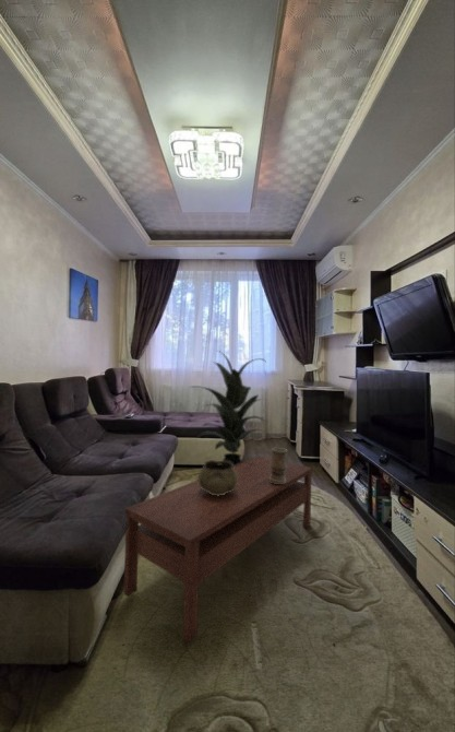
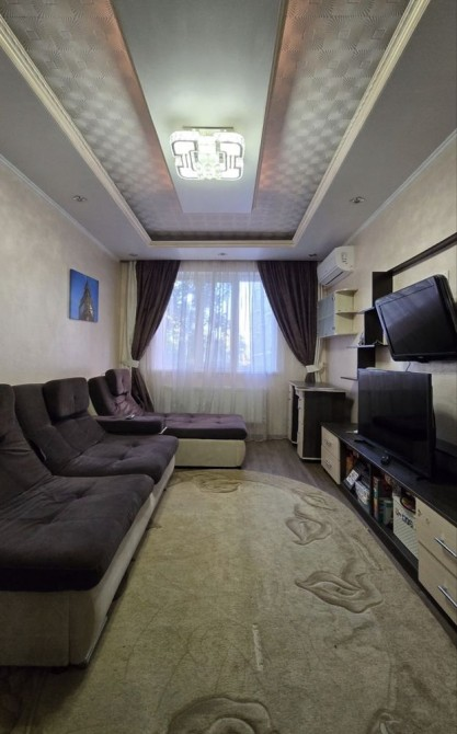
- coffee table [123,454,313,645]
- indoor plant [188,350,267,465]
- vase [270,447,288,484]
- decorative bowl [197,459,238,496]
